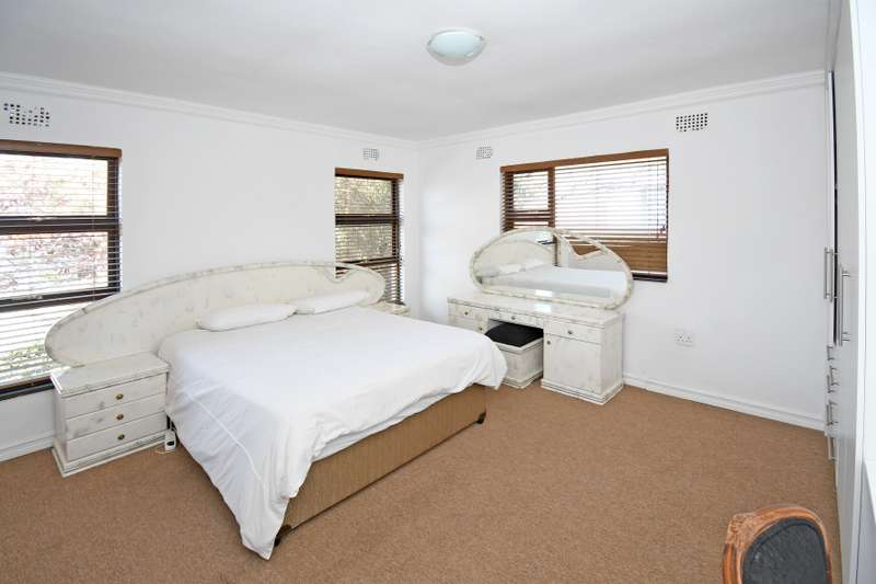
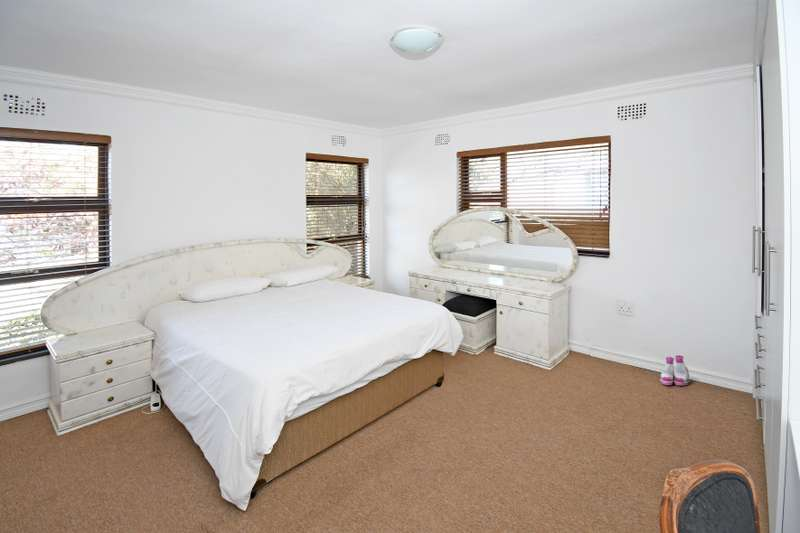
+ boots [659,354,690,386]
